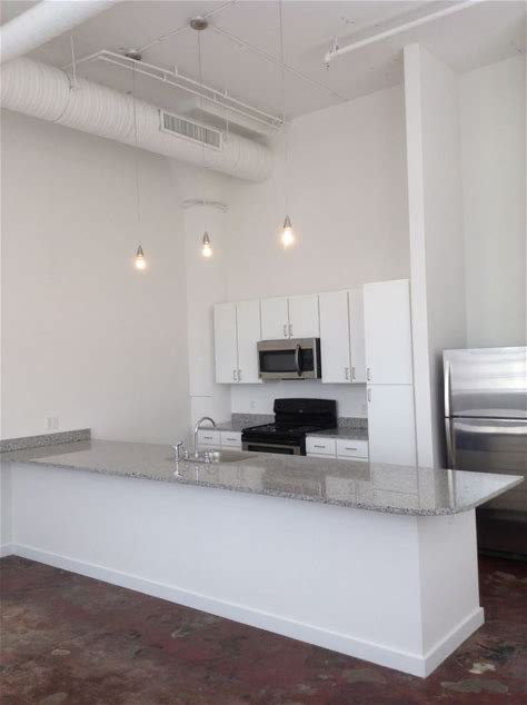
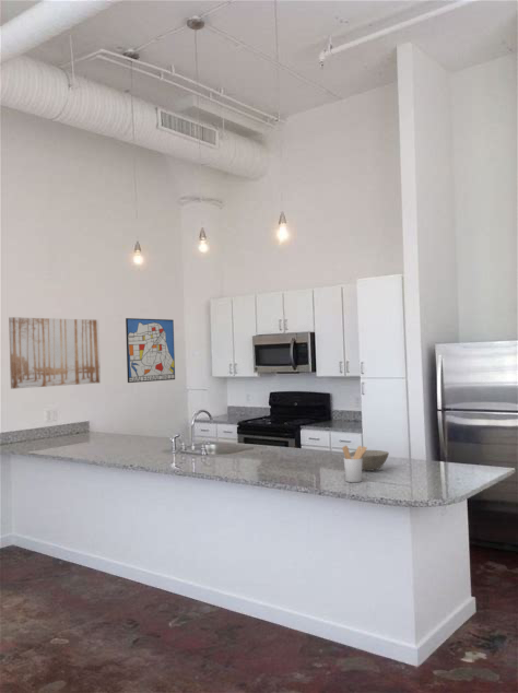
+ wall art [8,316,102,390]
+ bowl [350,449,390,472]
+ wall art [125,317,176,384]
+ utensil holder [341,445,368,483]
